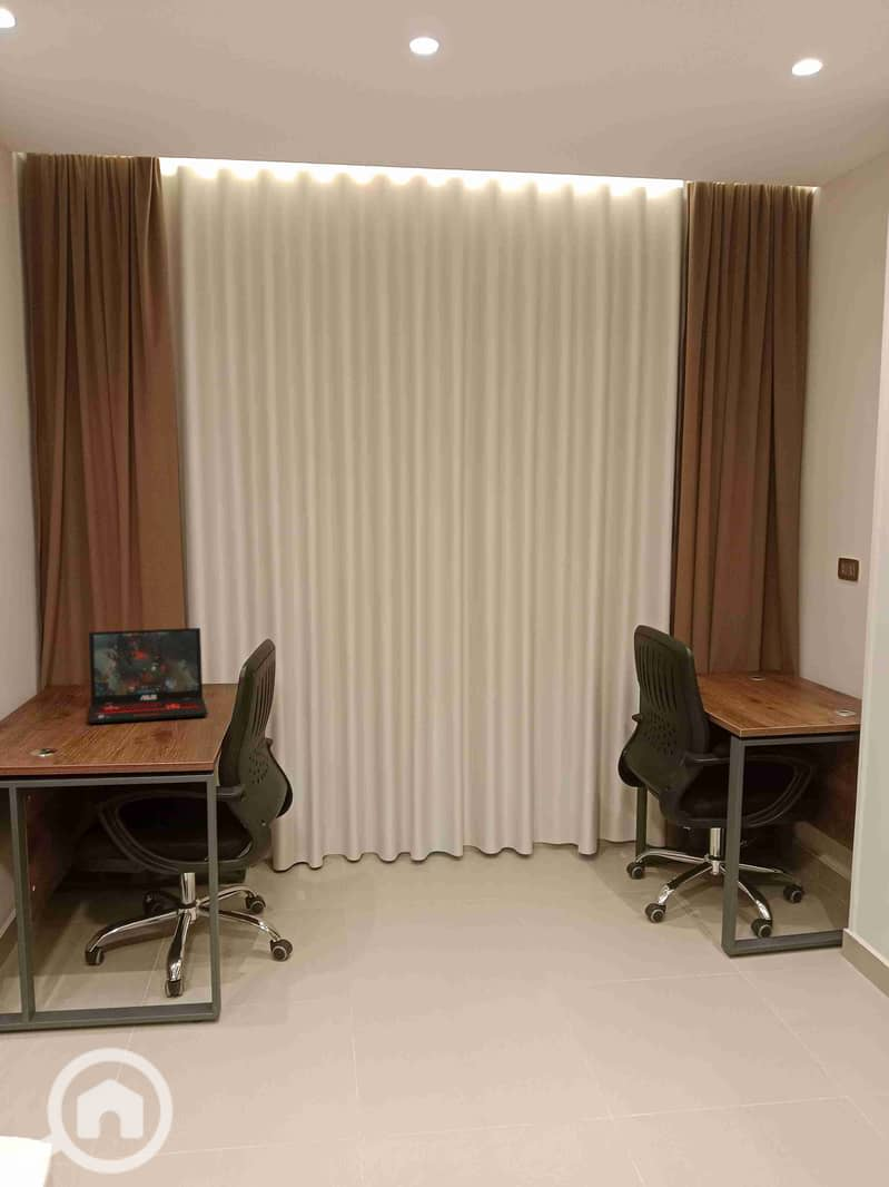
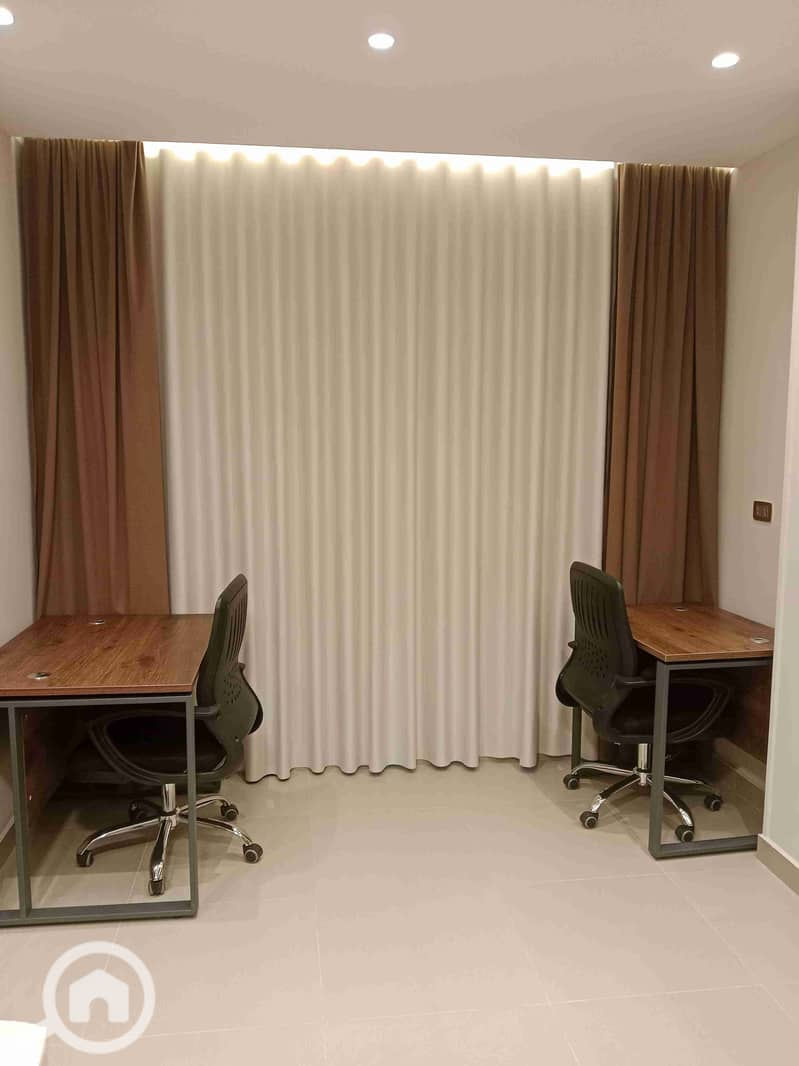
- laptop [87,627,209,725]
